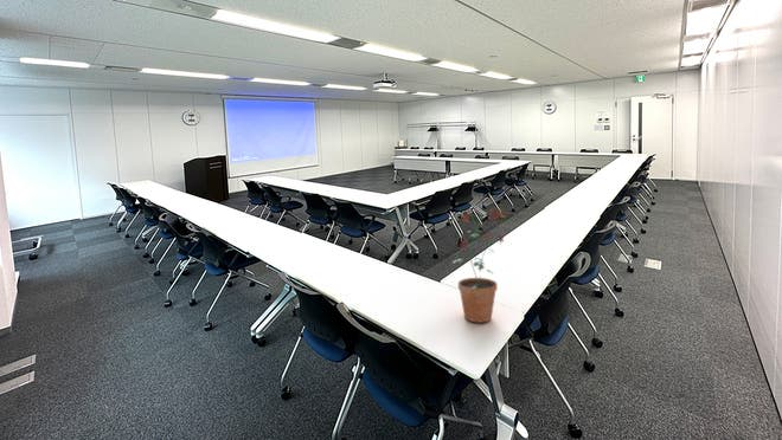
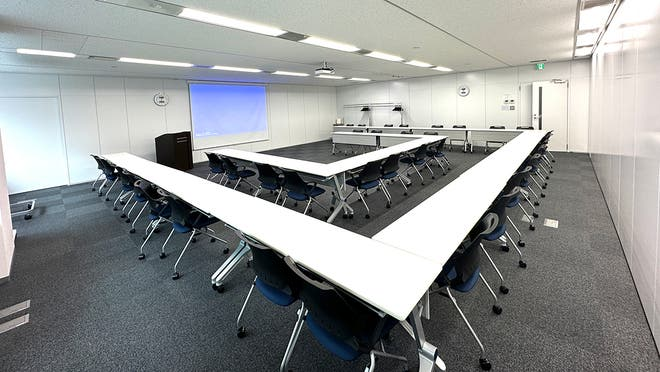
- potted plant [451,207,507,324]
